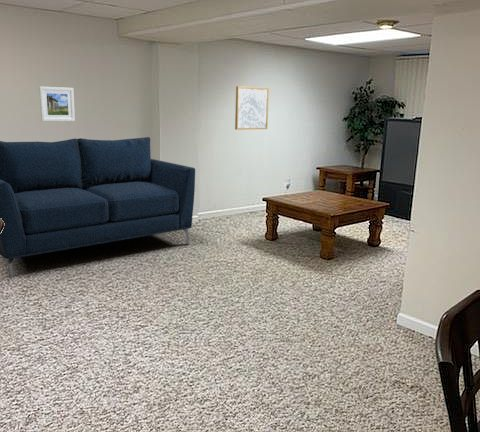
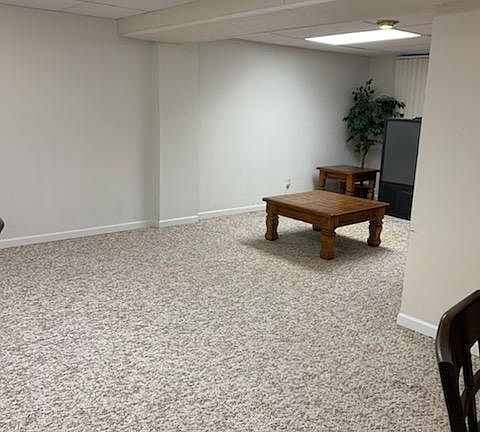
- sofa [0,136,196,279]
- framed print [38,86,76,122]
- wall art [234,85,270,131]
